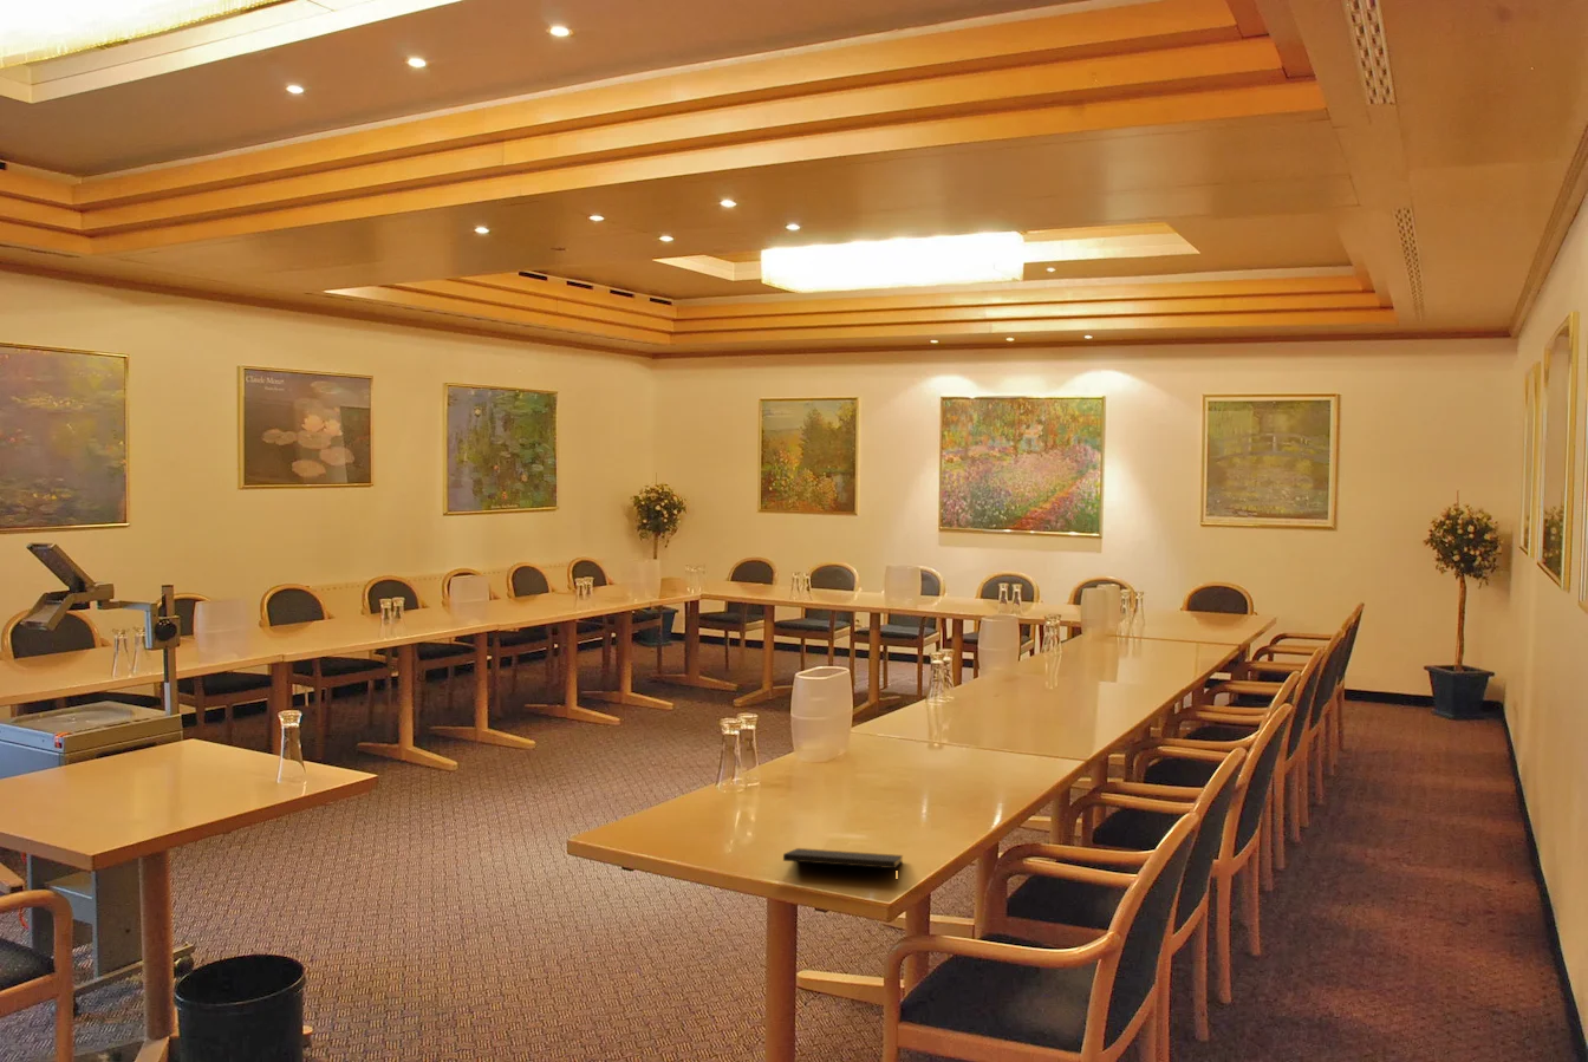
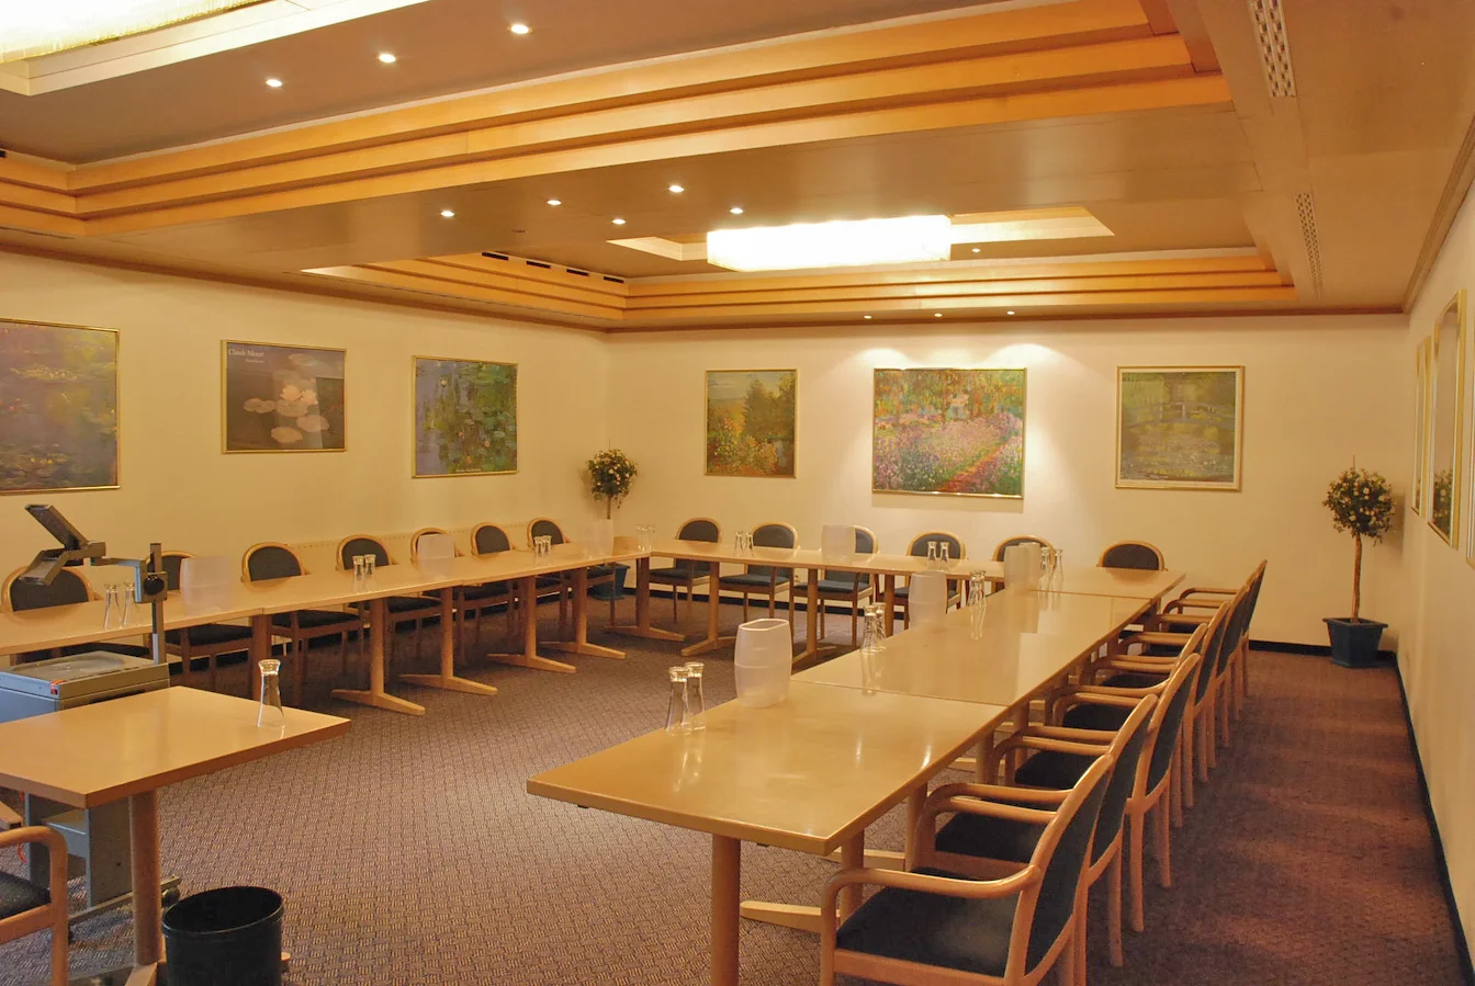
- notepad [782,847,904,884]
